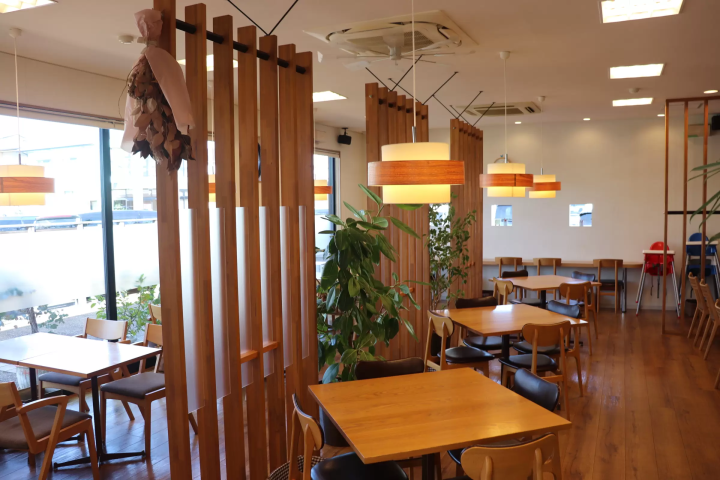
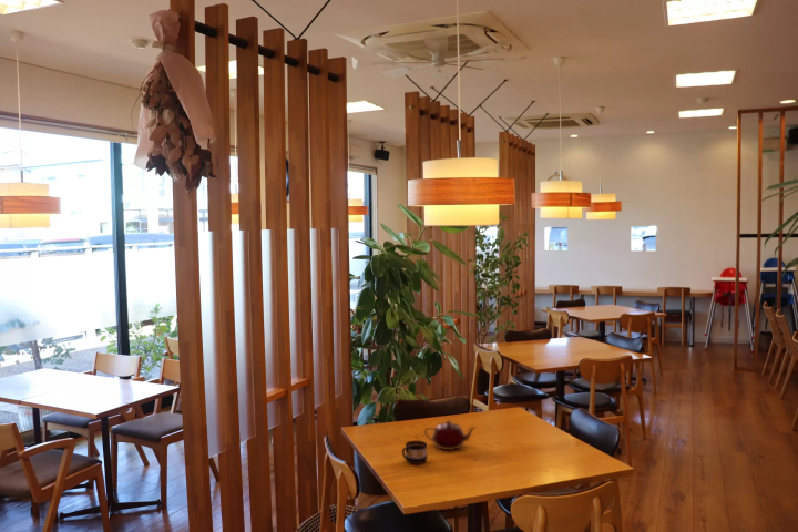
+ teapot [423,419,478,451]
+ cup [401,440,429,466]
